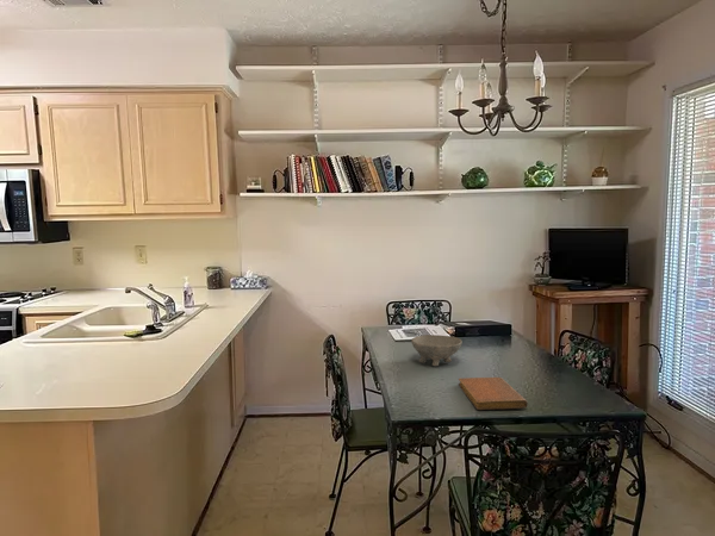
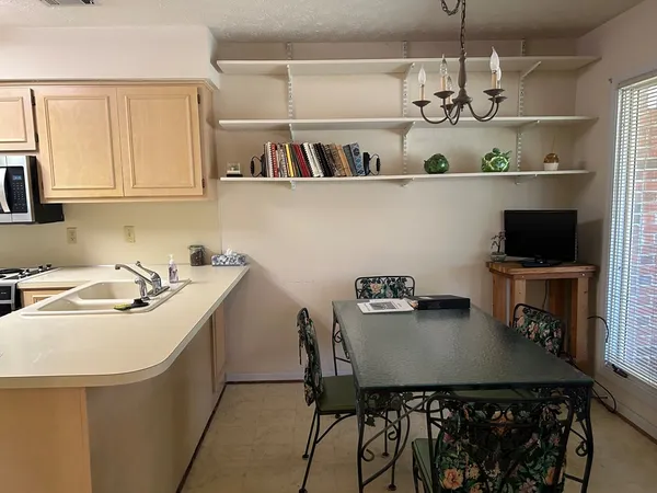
- bowl [410,334,462,367]
- notebook [458,376,529,411]
